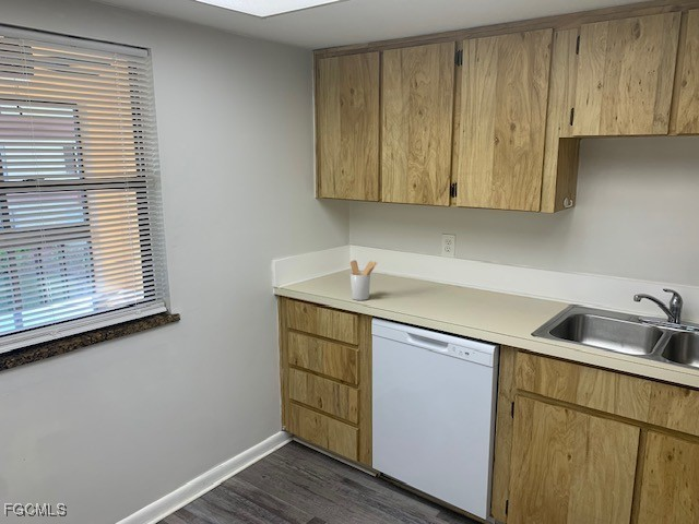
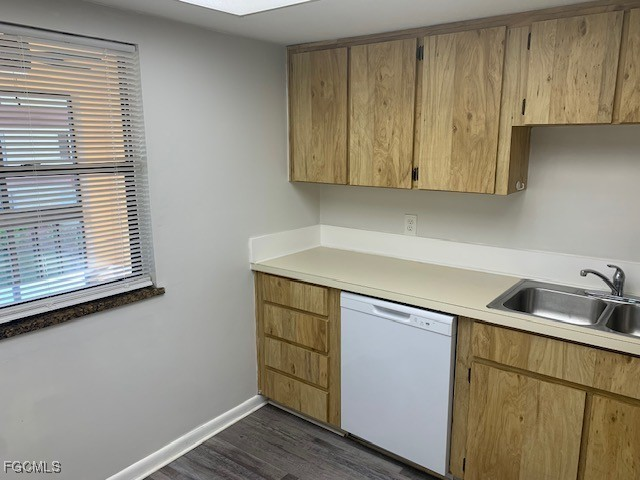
- utensil holder [350,259,378,301]
